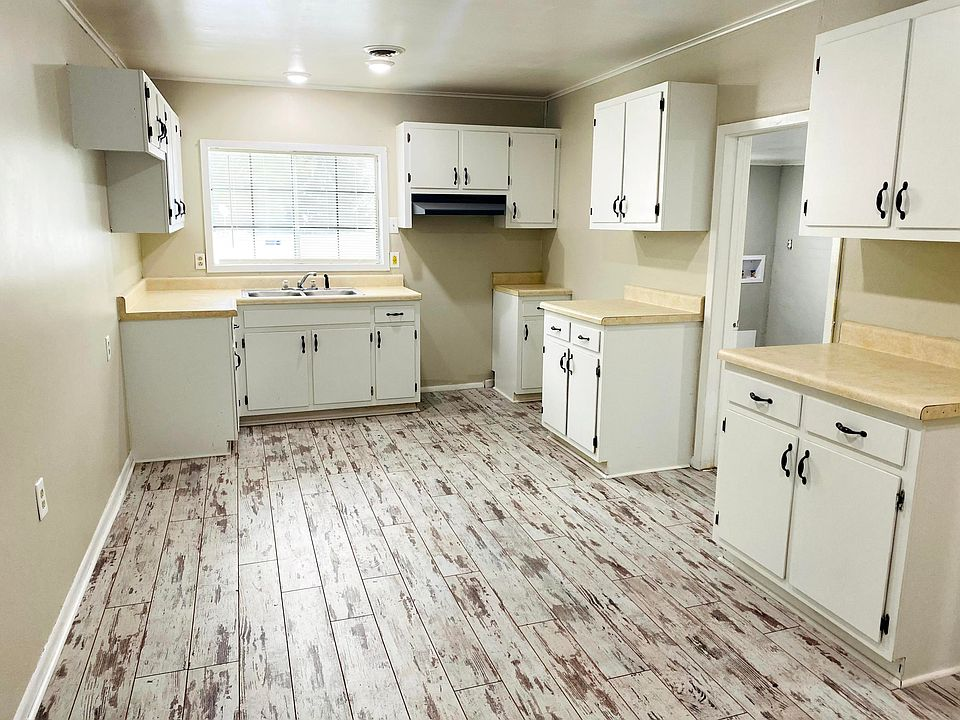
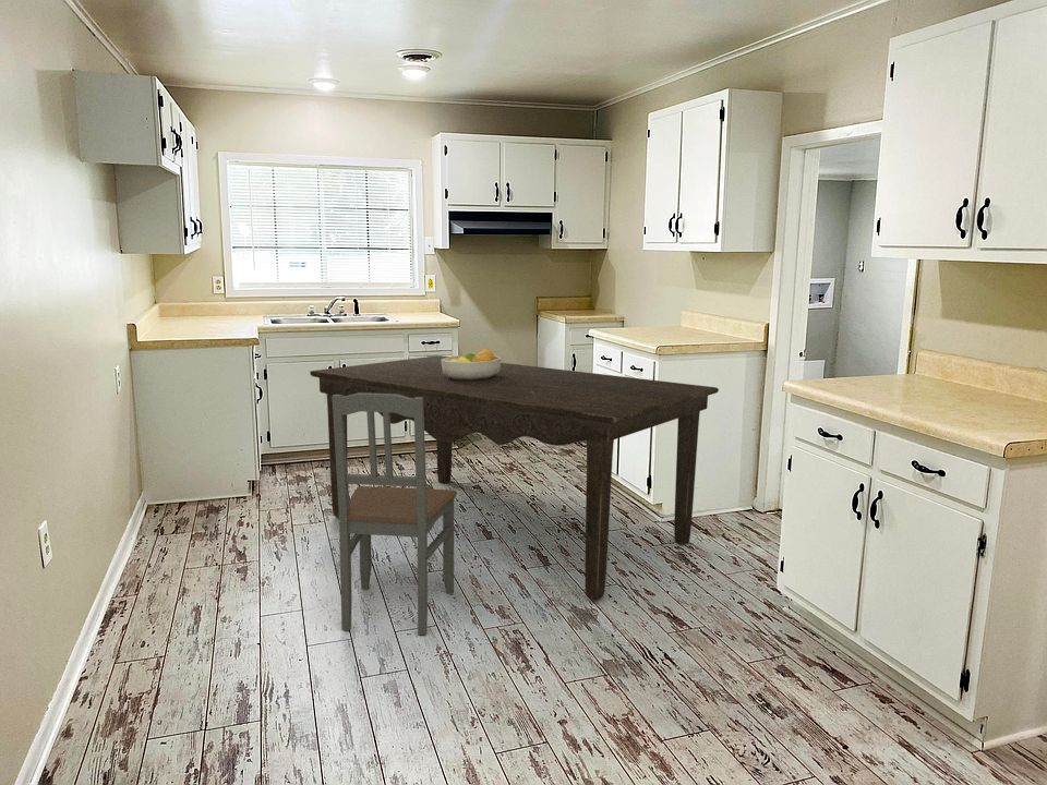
+ dining chair [333,392,458,636]
+ dining table [309,354,720,602]
+ fruit bowl [441,348,503,381]
